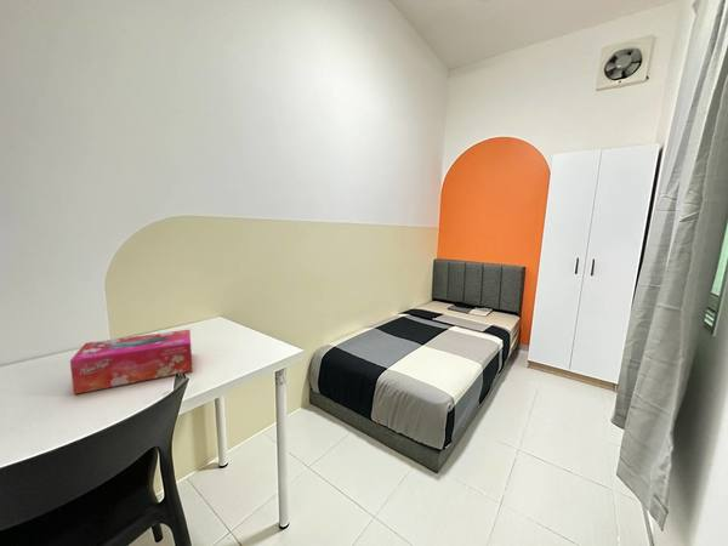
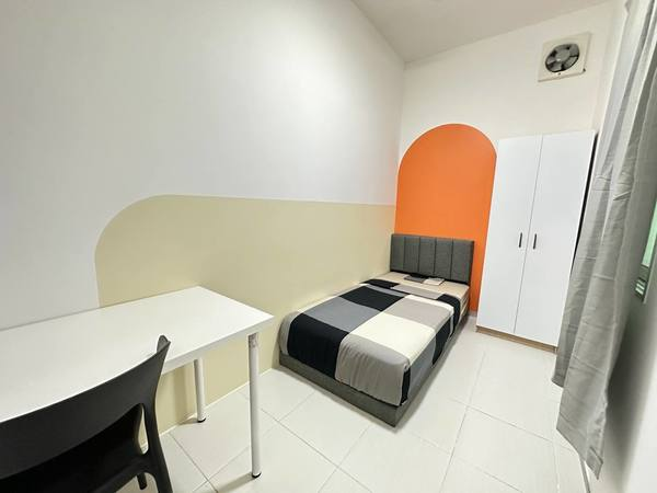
- tissue box [69,329,194,396]
